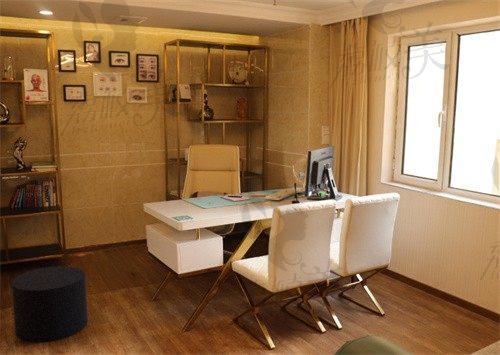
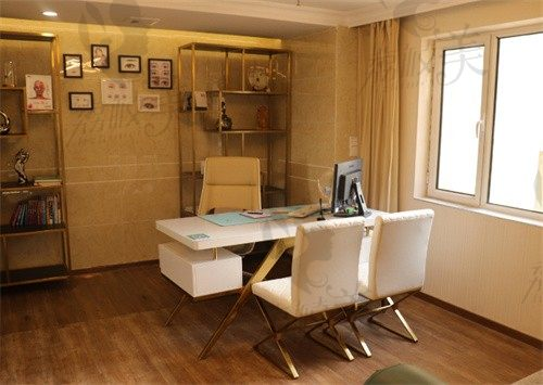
- stool [11,265,89,343]
